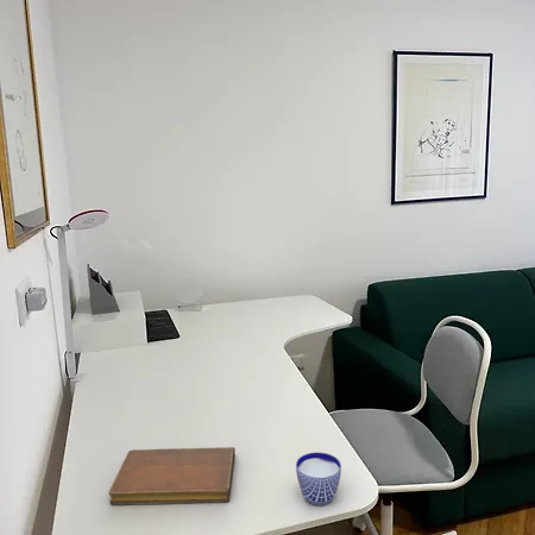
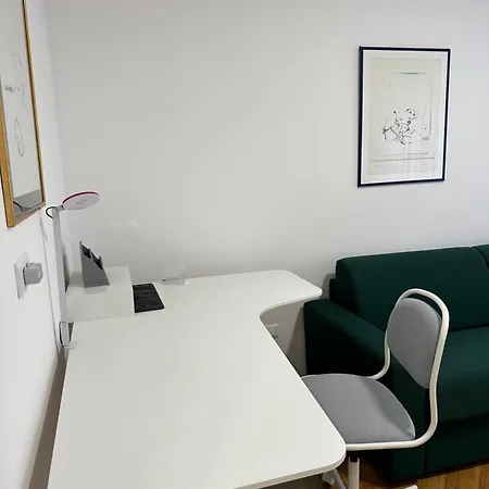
- cup [295,452,342,506]
- notebook [108,446,237,505]
